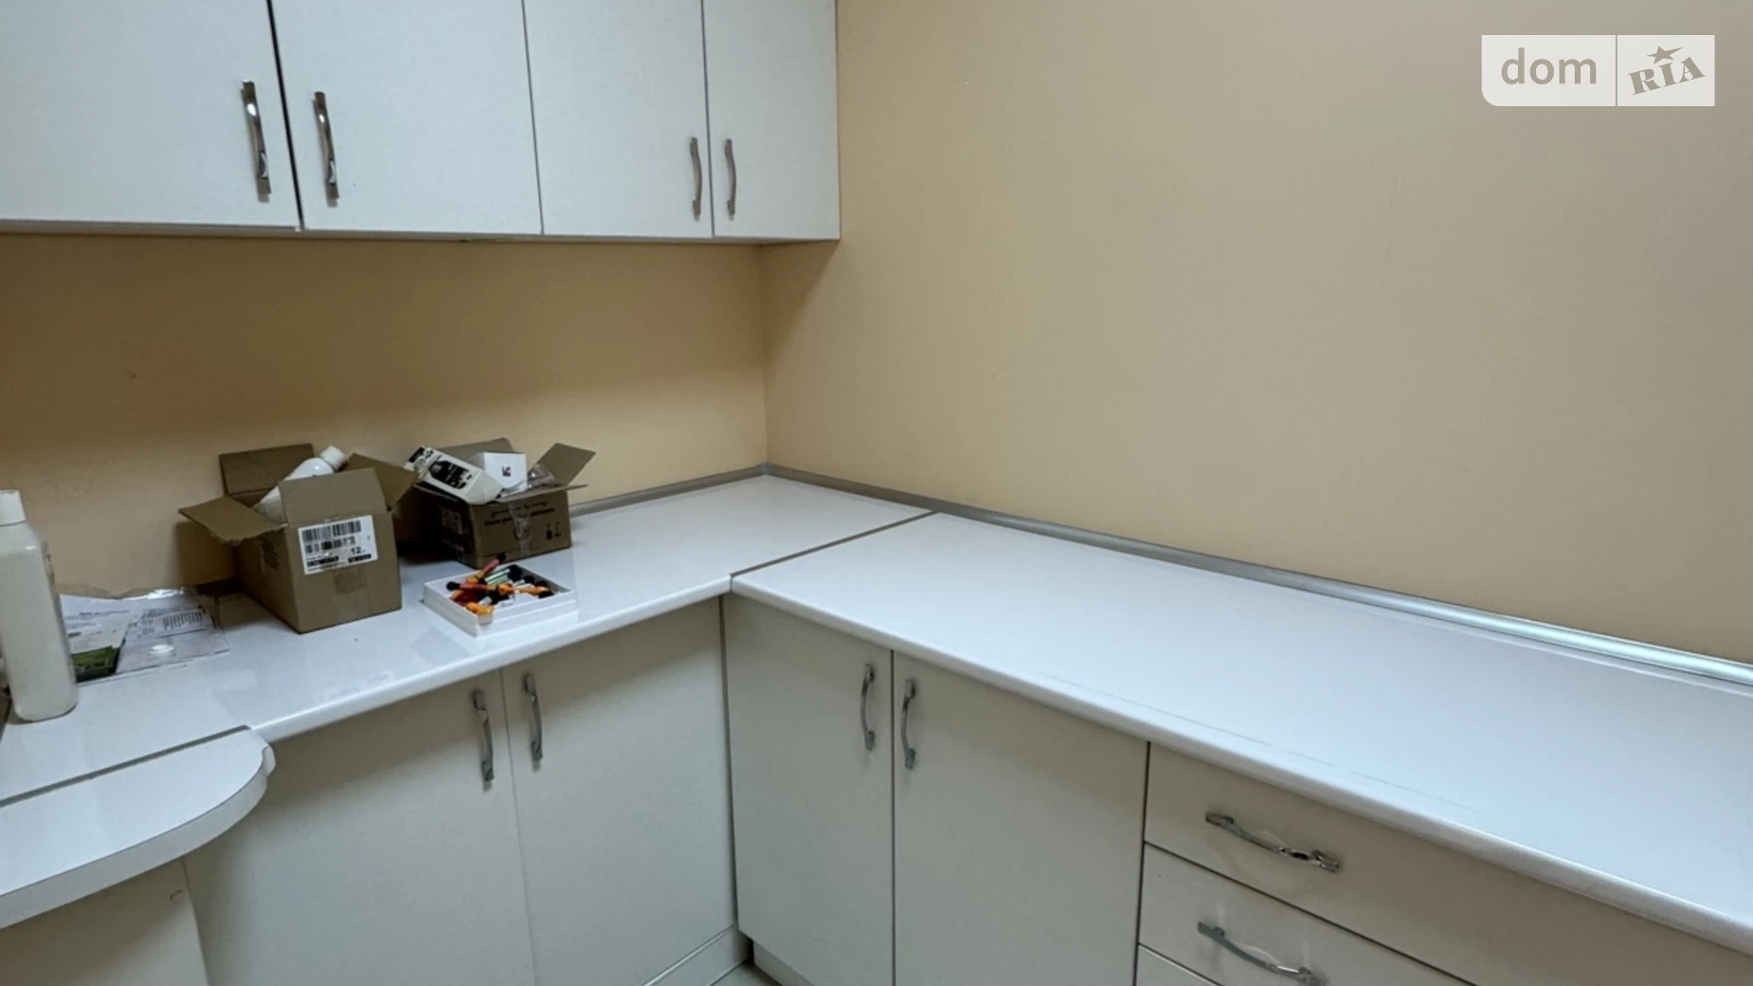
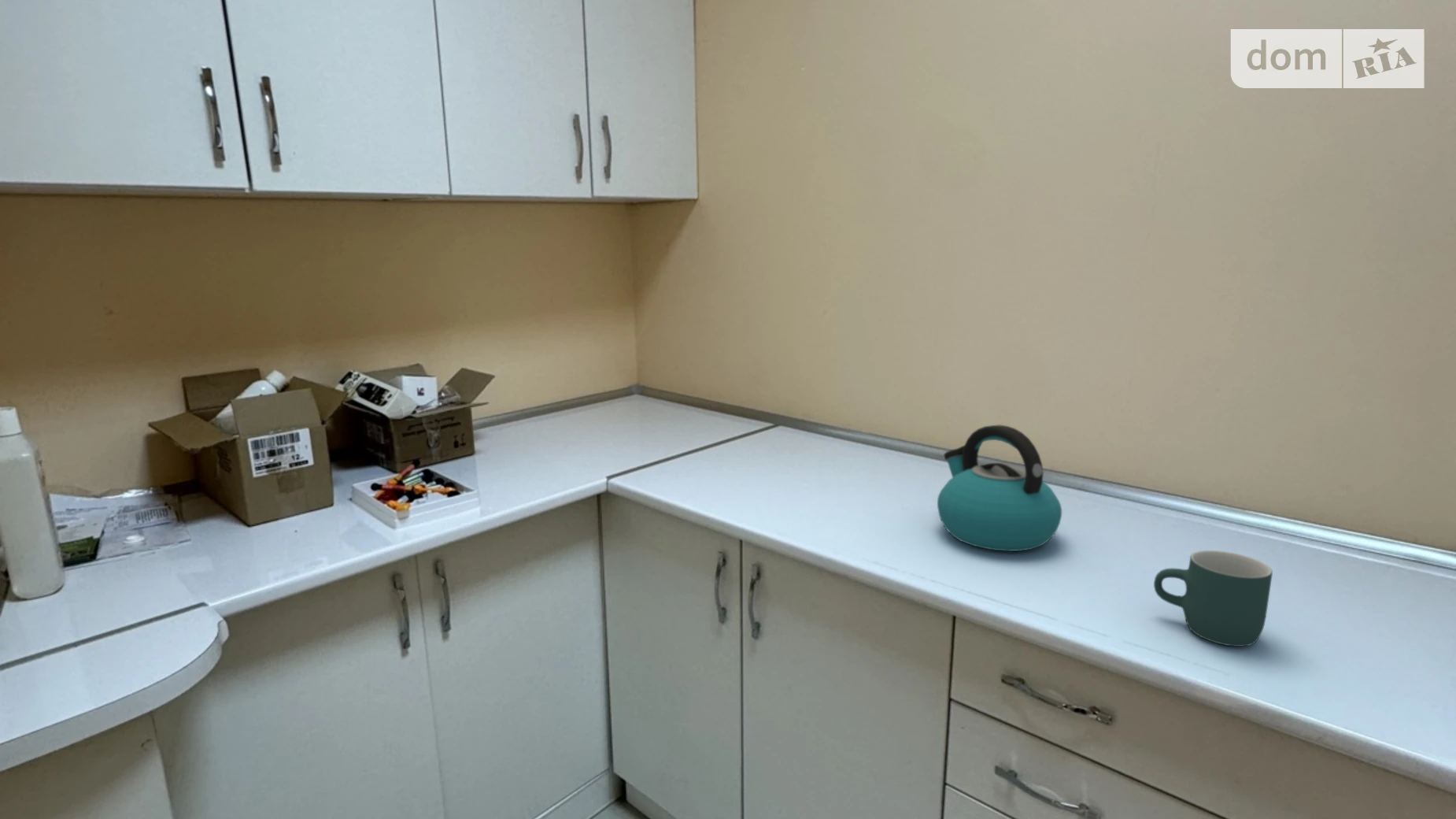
+ kettle [937,424,1062,552]
+ mug [1153,550,1273,647]
